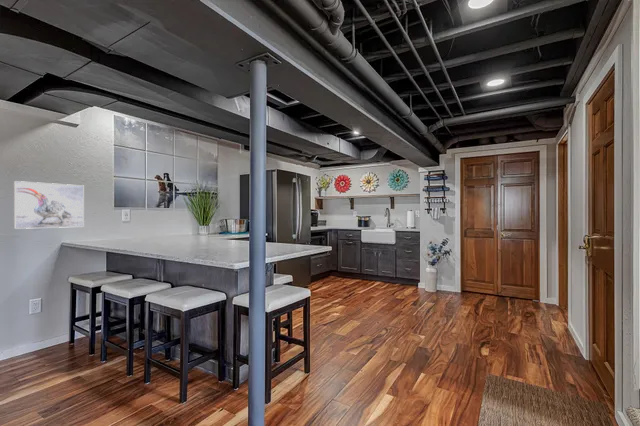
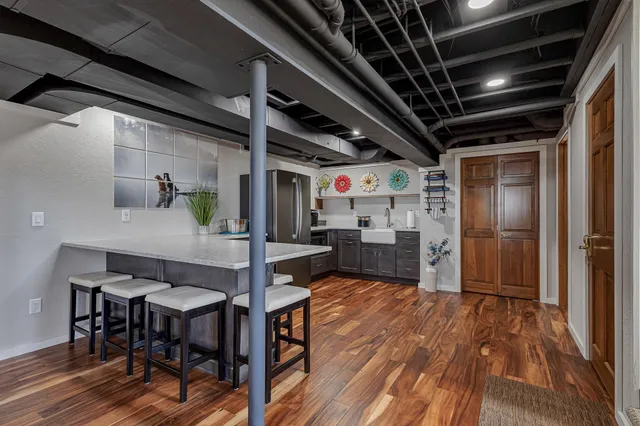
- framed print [13,180,85,230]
